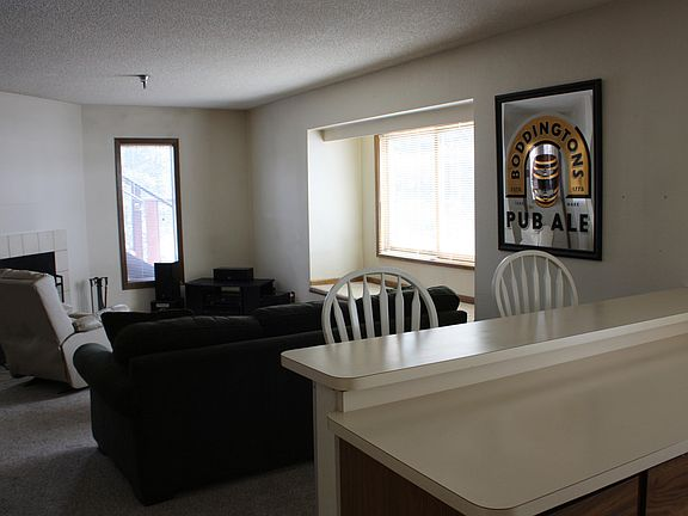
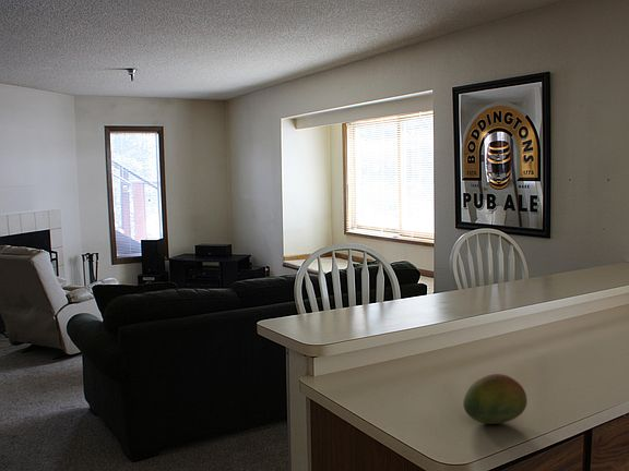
+ fruit [462,373,529,425]
